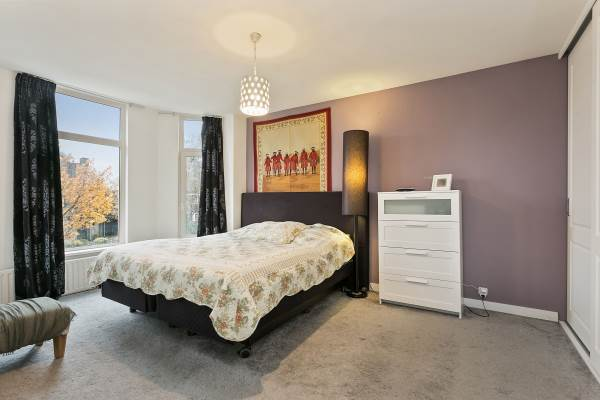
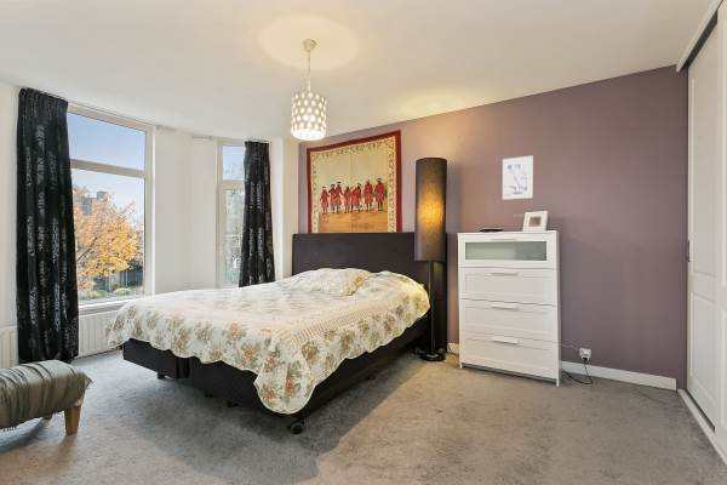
+ wall art [502,155,534,201]
